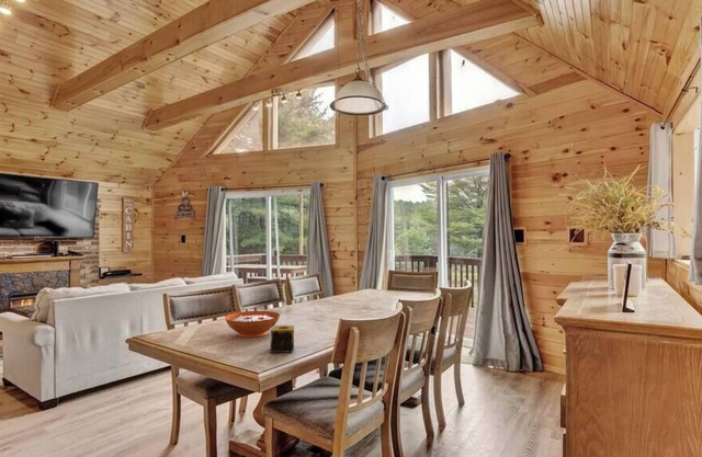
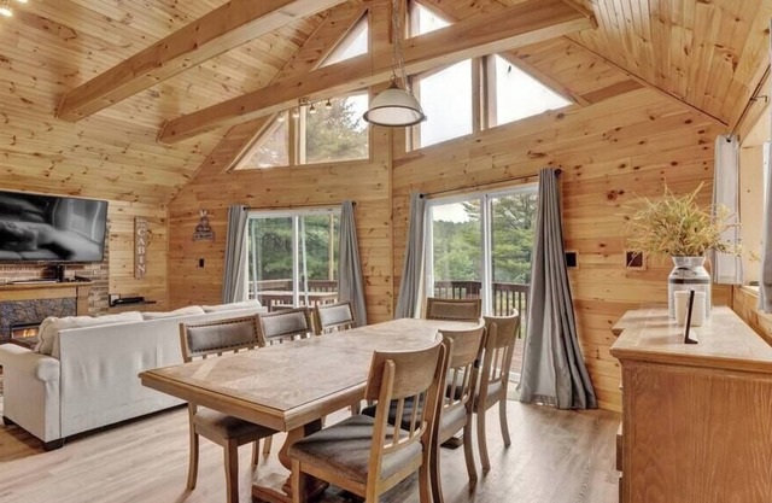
- candle [269,324,295,354]
- decorative bowl [224,310,281,339]
